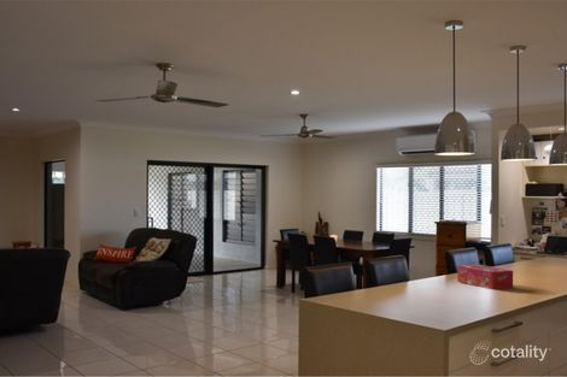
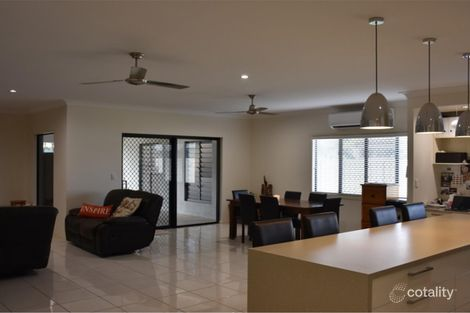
- tissue box [456,263,514,290]
